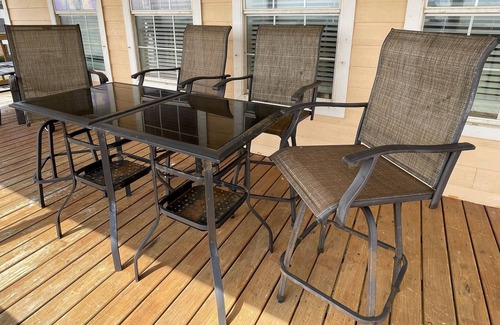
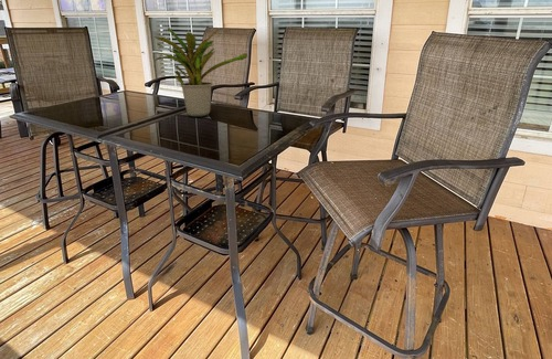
+ potted plant [152,27,248,118]
